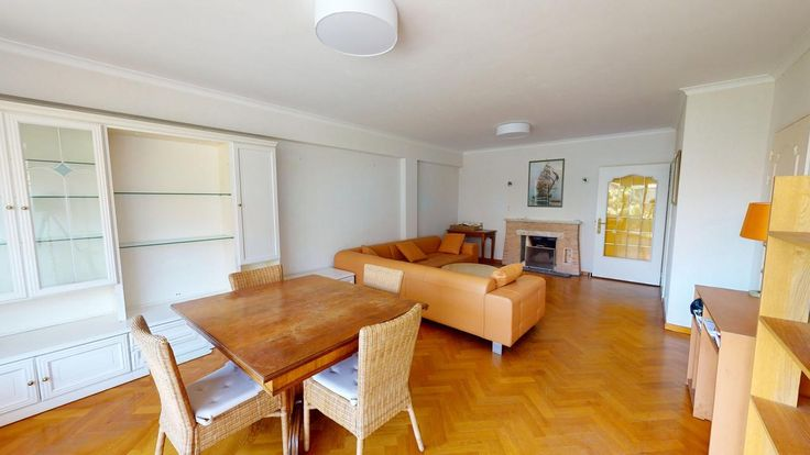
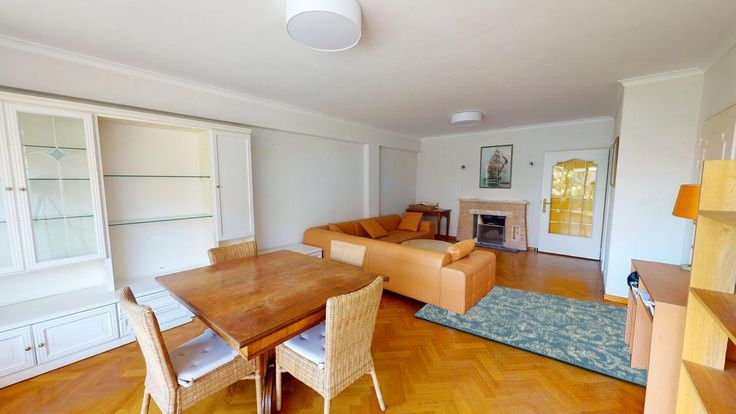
+ rug [413,285,648,387]
